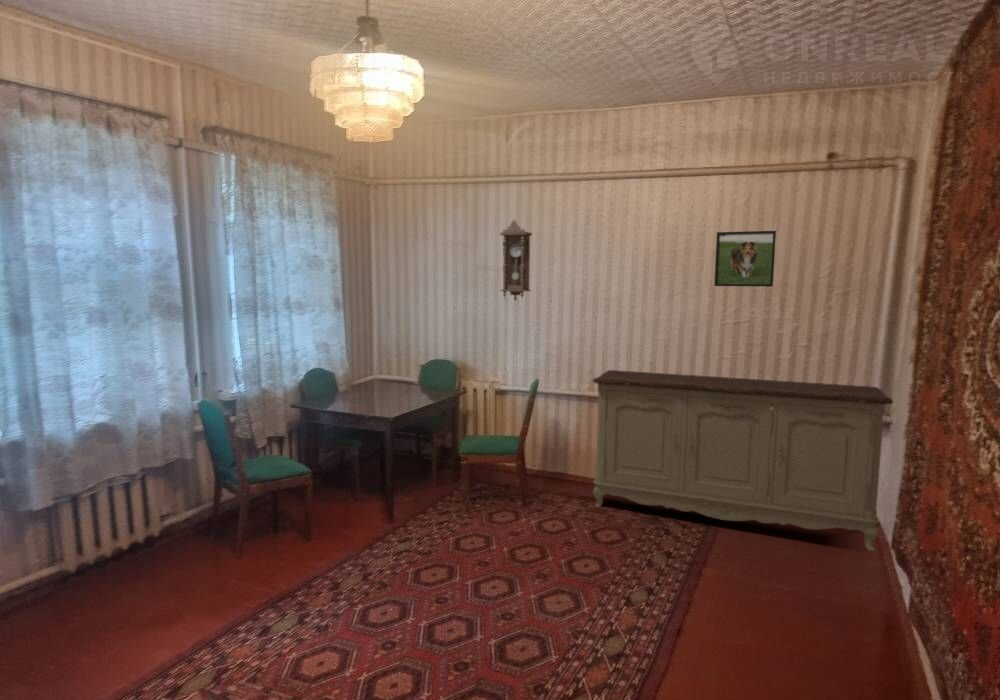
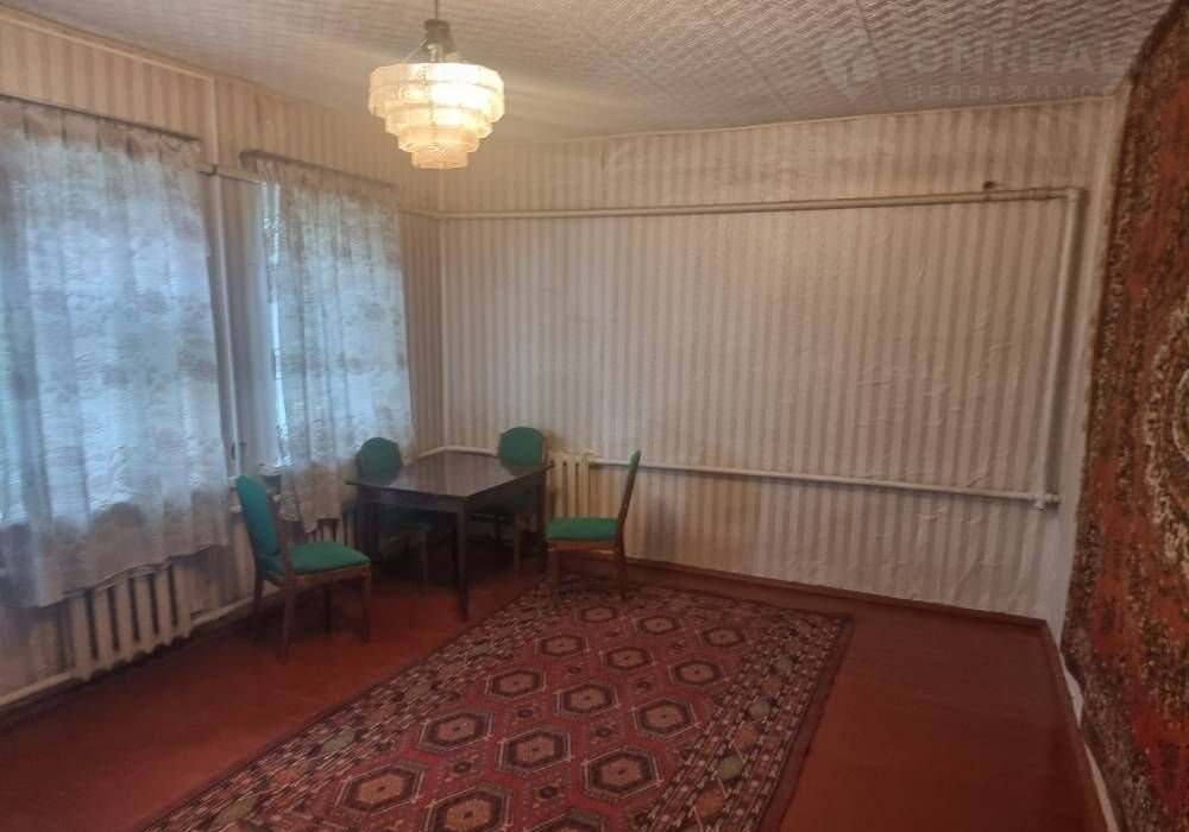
- sideboard [592,369,894,552]
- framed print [714,230,777,287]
- pendulum clock [499,219,534,302]
